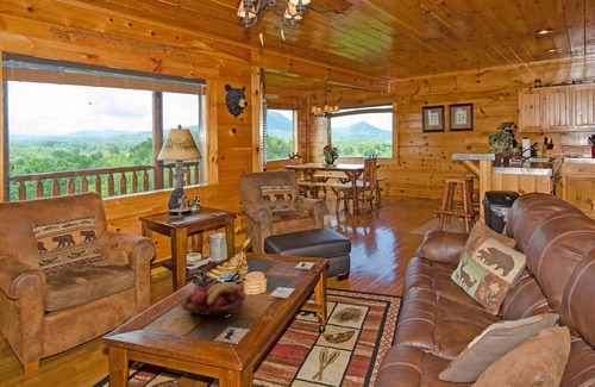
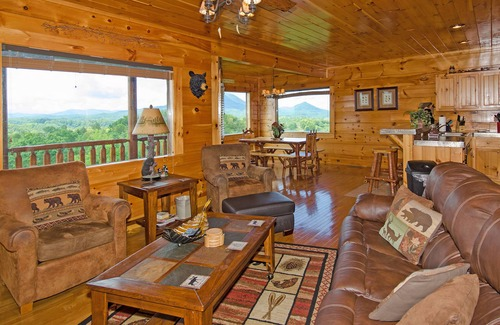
- fruit basket [180,281,248,319]
